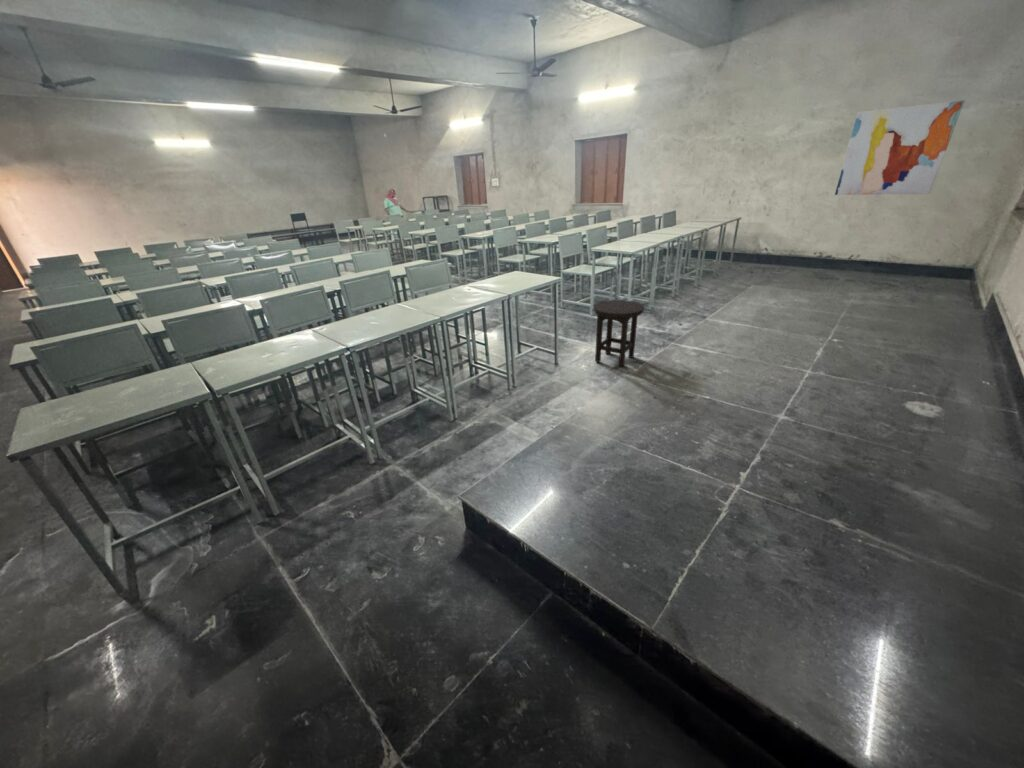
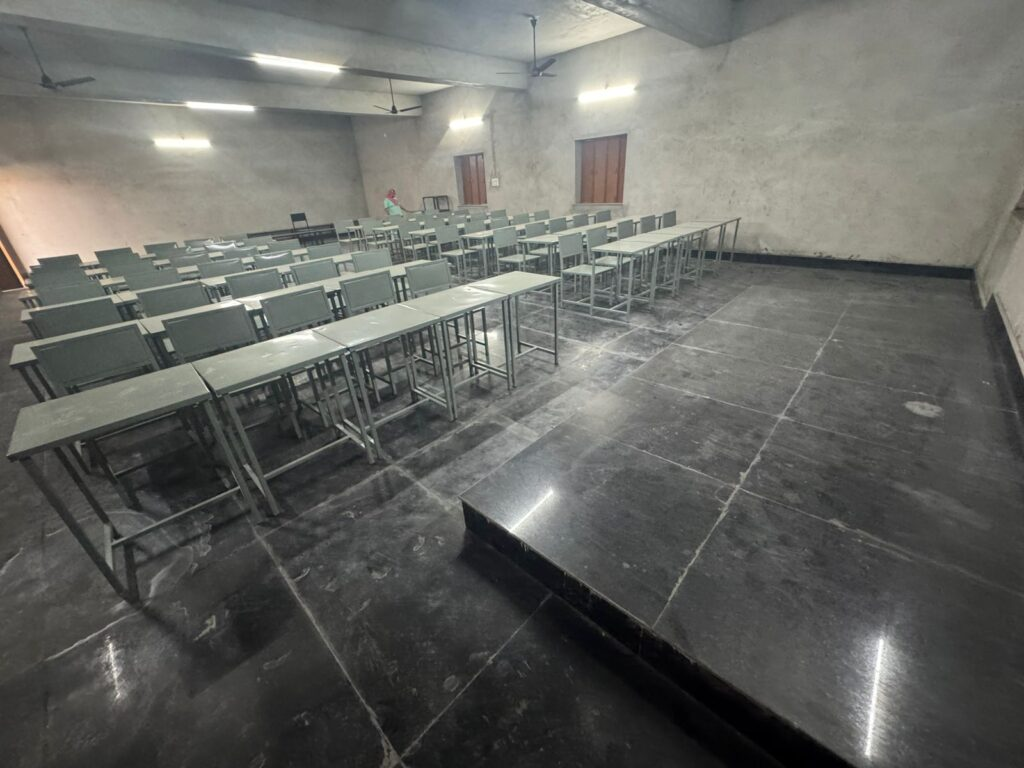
- stool [592,299,645,368]
- wall art [834,99,966,196]
